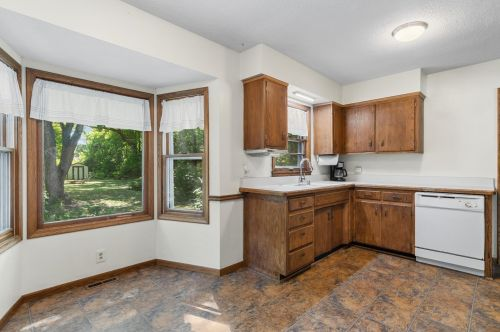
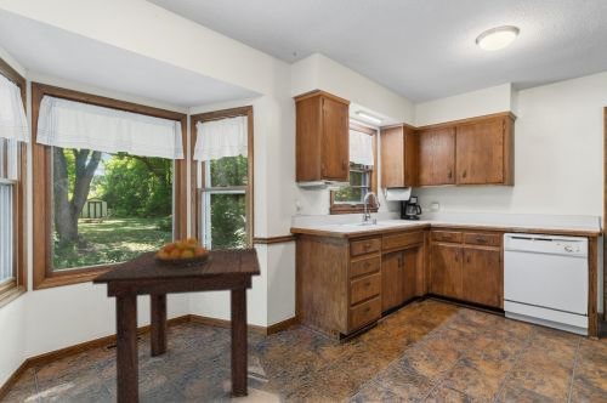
+ fruit bowl [154,237,209,267]
+ dining table [91,246,262,403]
